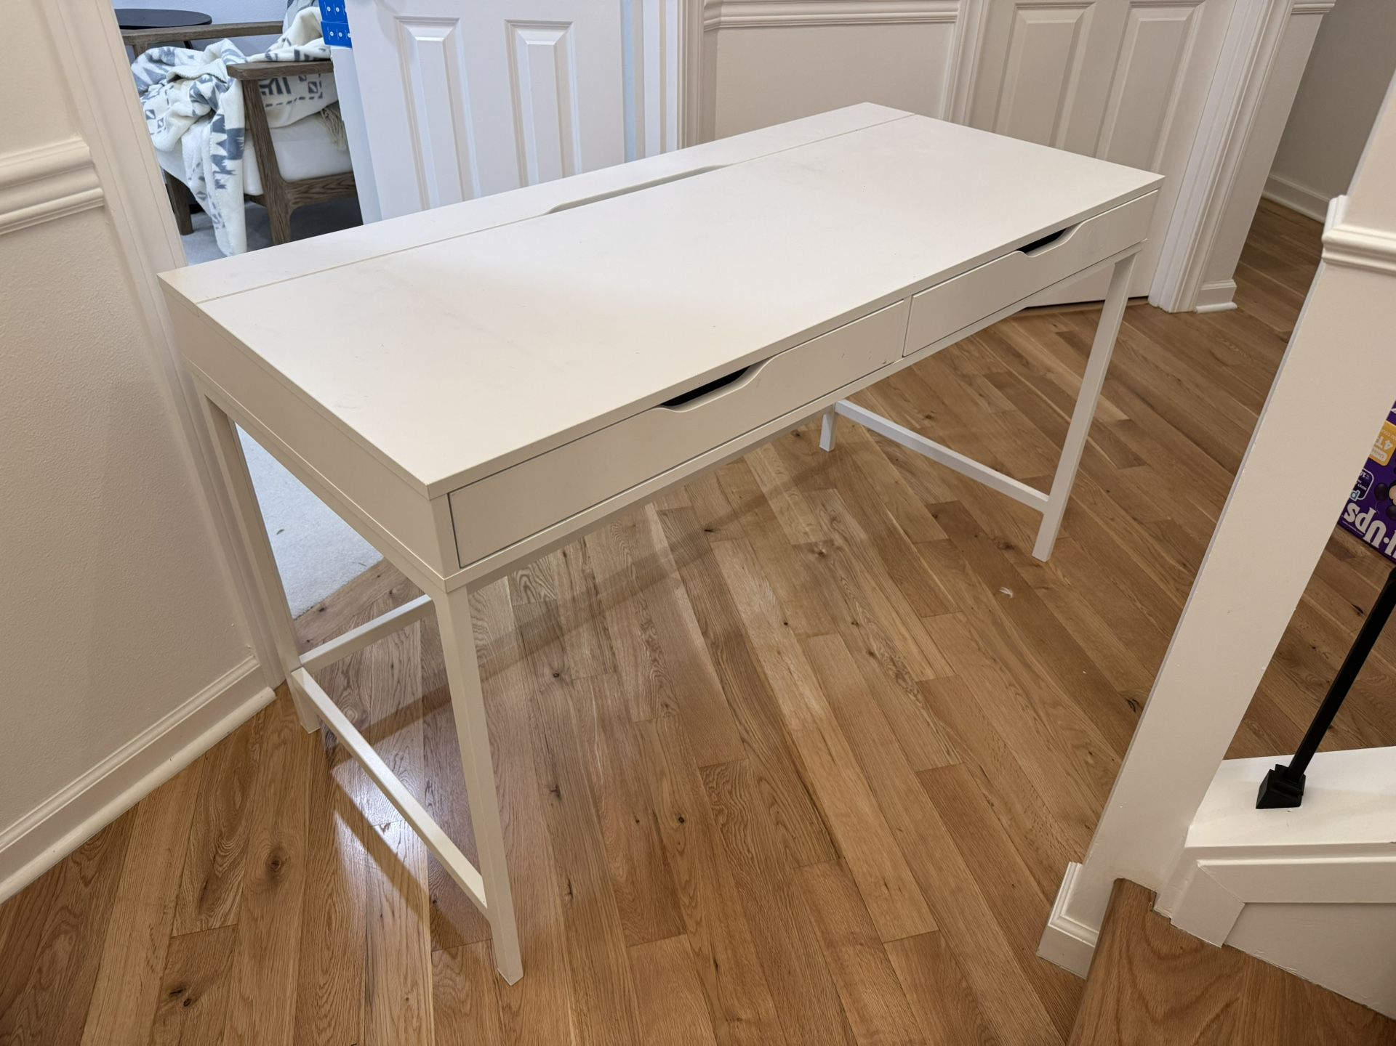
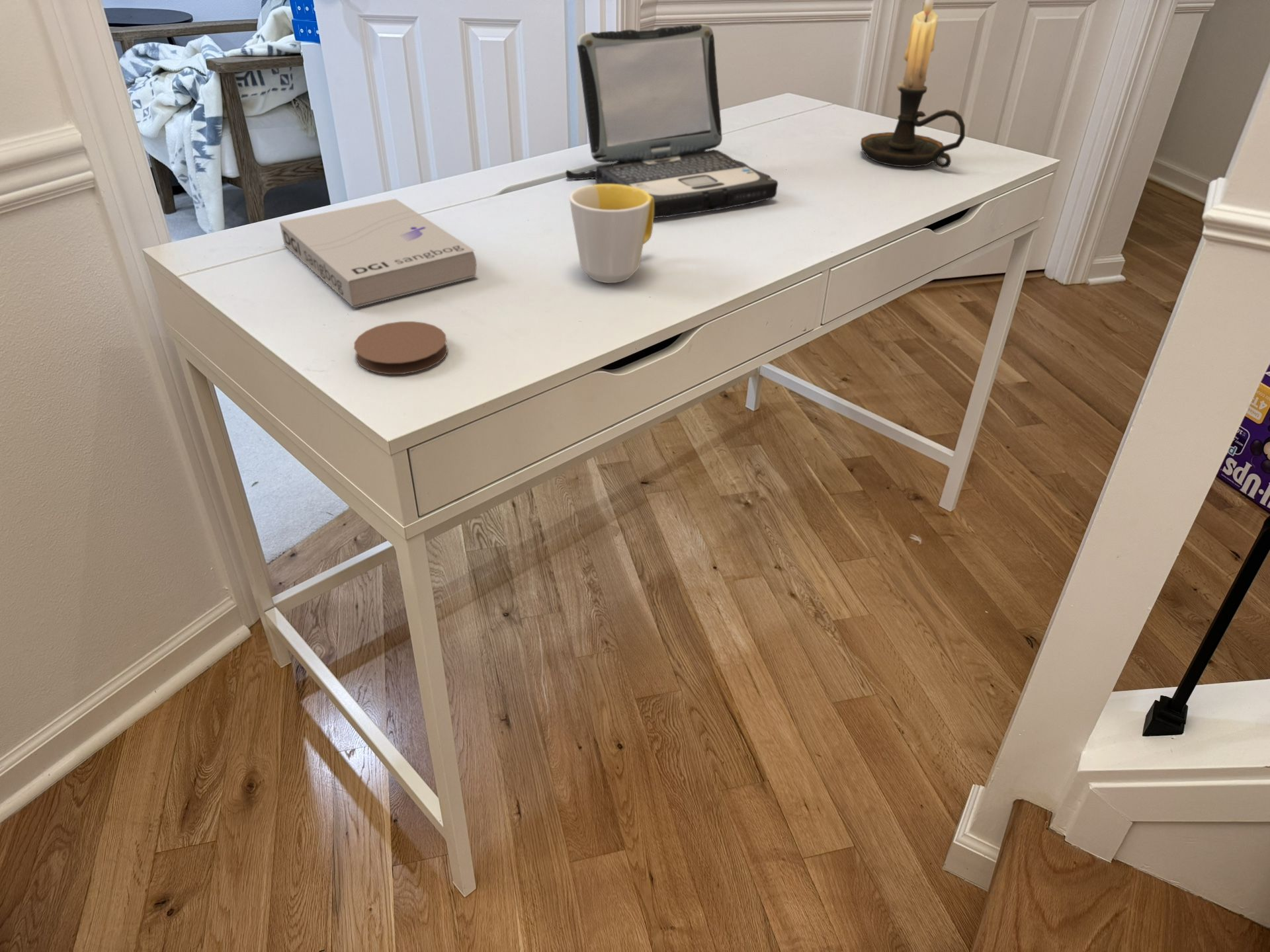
+ laptop [565,24,779,219]
+ mug [569,184,654,284]
+ coaster [353,321,448,375]
+ candle holder [860,0,966,169]
+ book [279,198,478,308]
